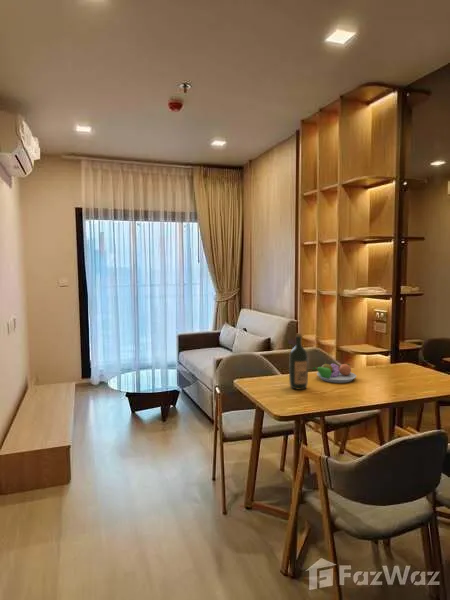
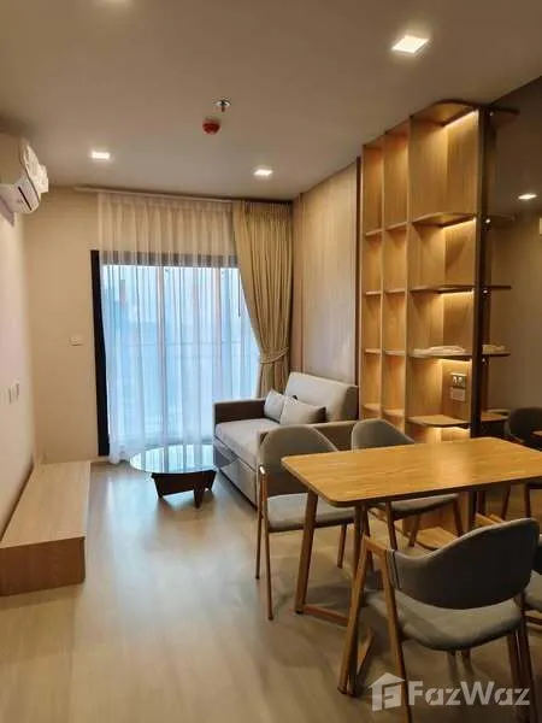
- fruit bowl [312,360,357,384]
- wine bottle [288,332,309,391]
